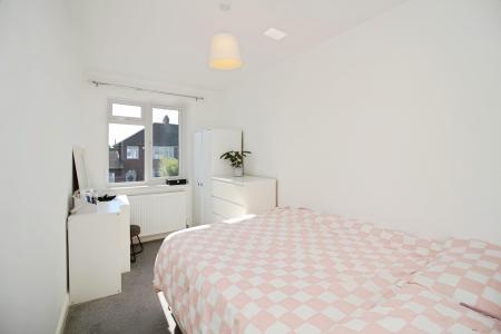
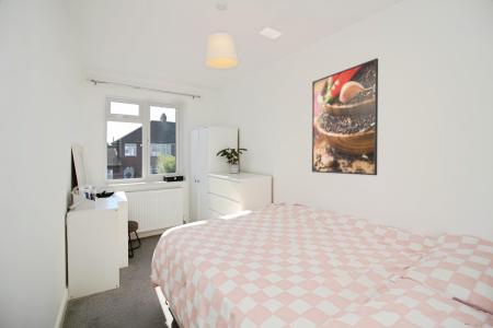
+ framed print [311,57,379,176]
